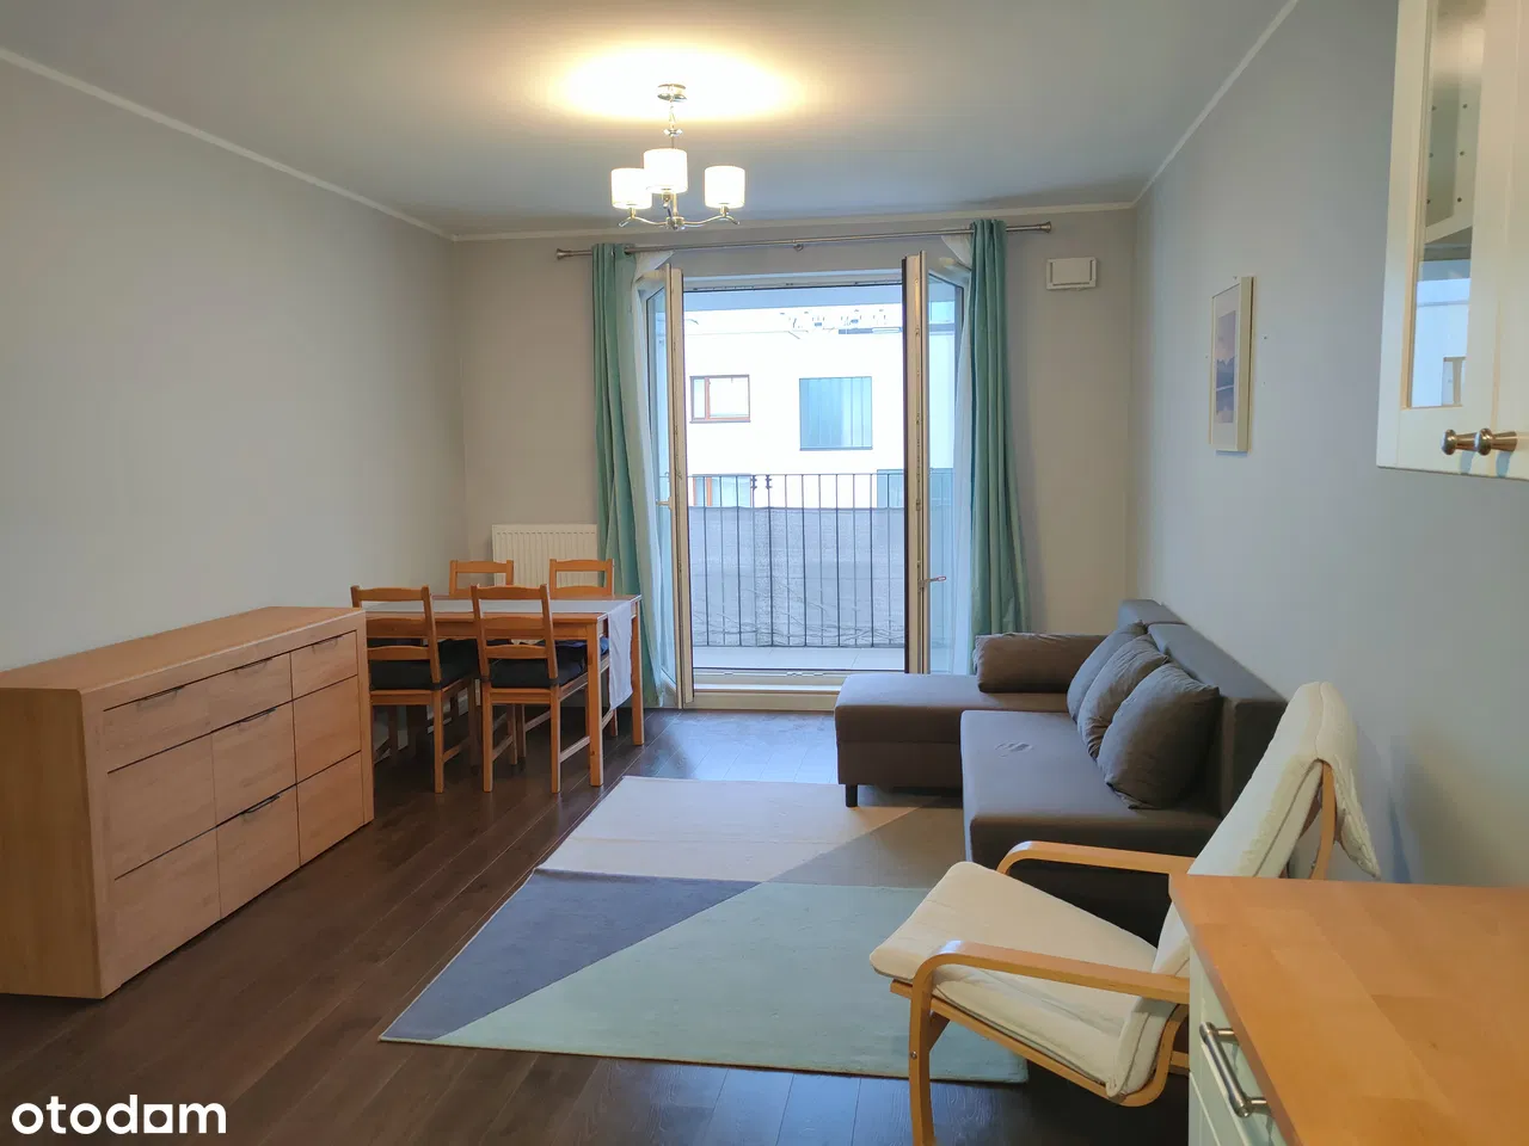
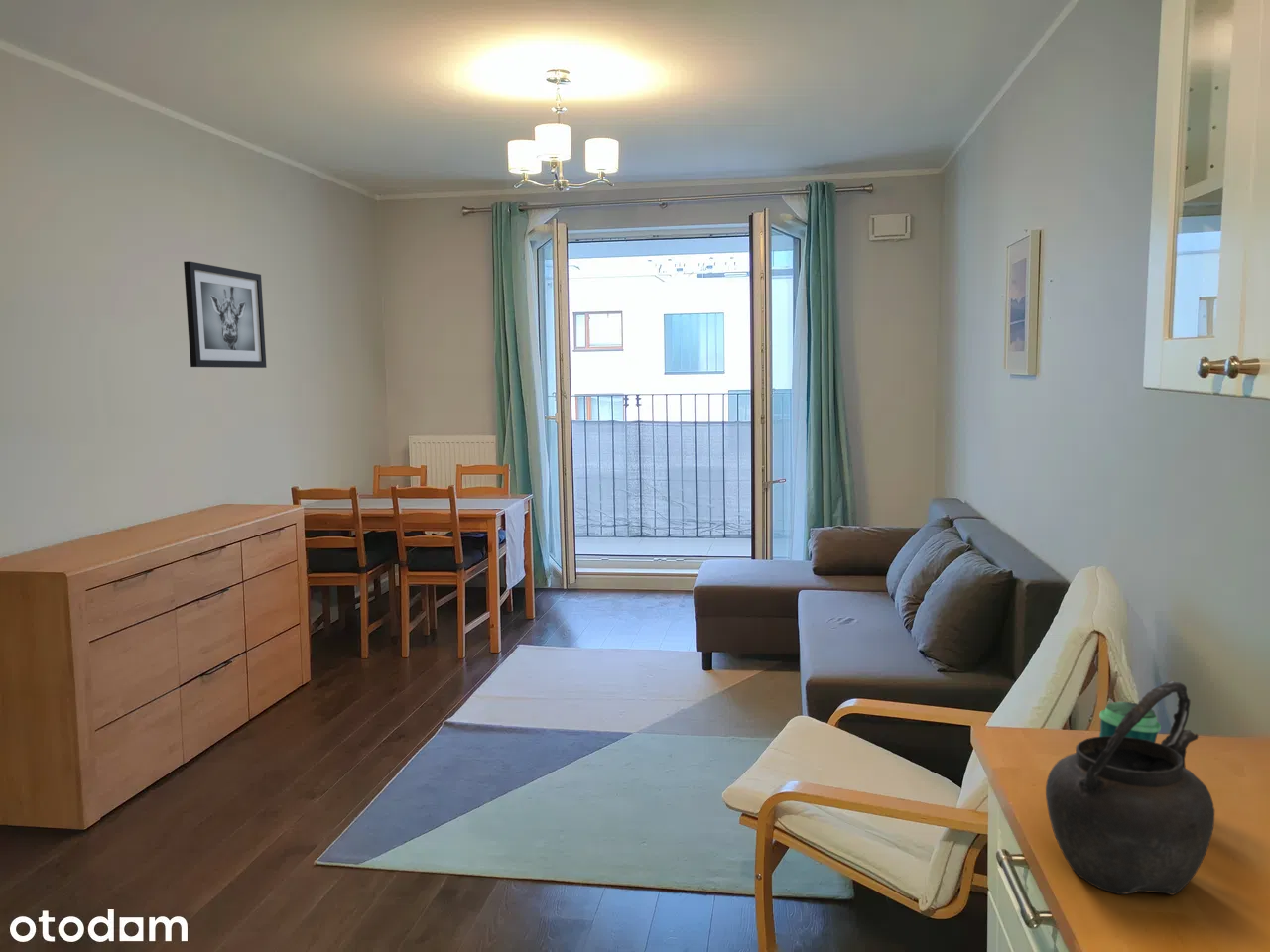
+ wall art [183,260,268,369]
+ kettle [1045,680,1215,896]
+ cup [1098,701,1162,743]
